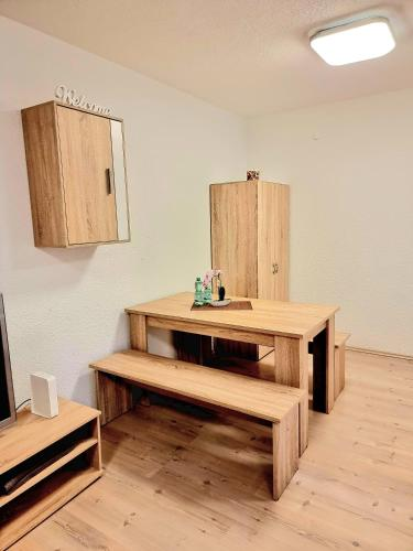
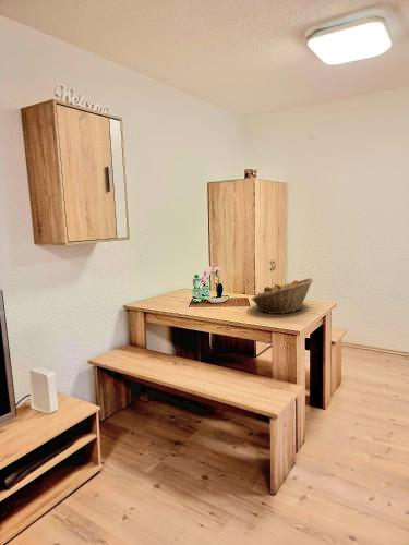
+ fruit basket [251,277,314,315]
